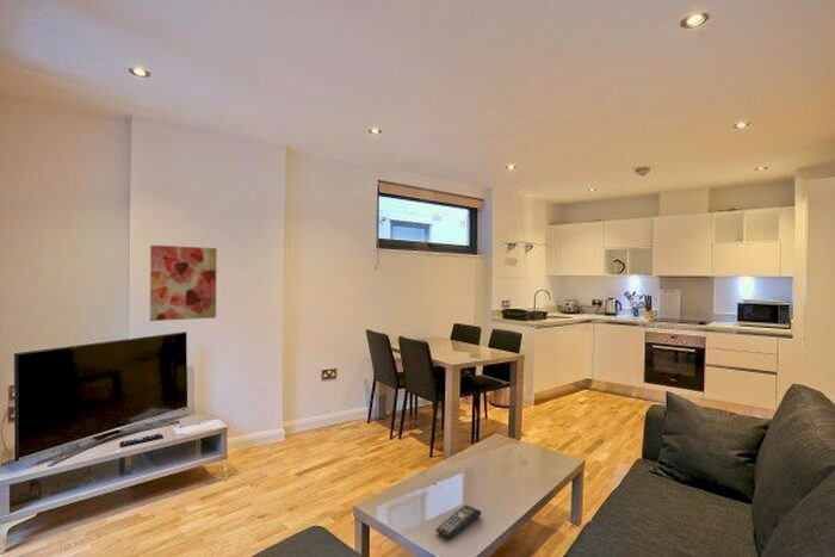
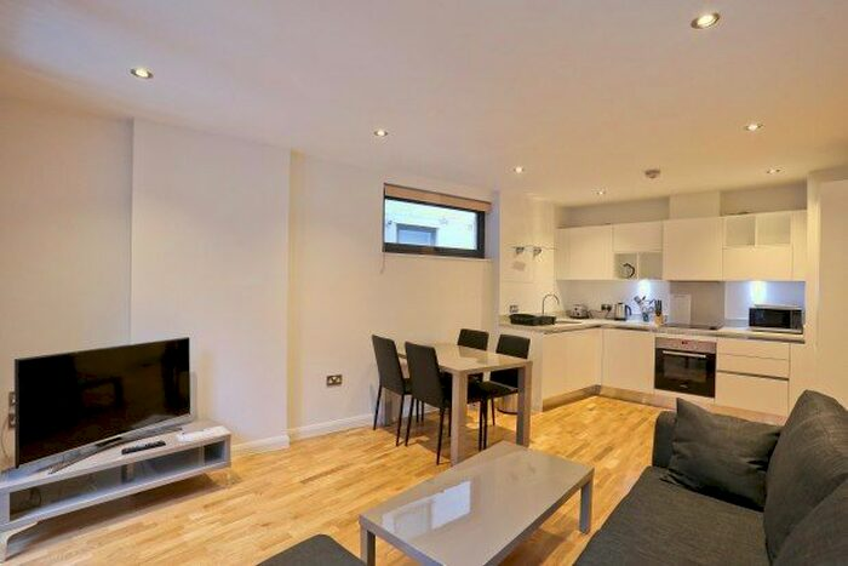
- remote control [435,503,482,539]
- wall art [149,245,217,322]
